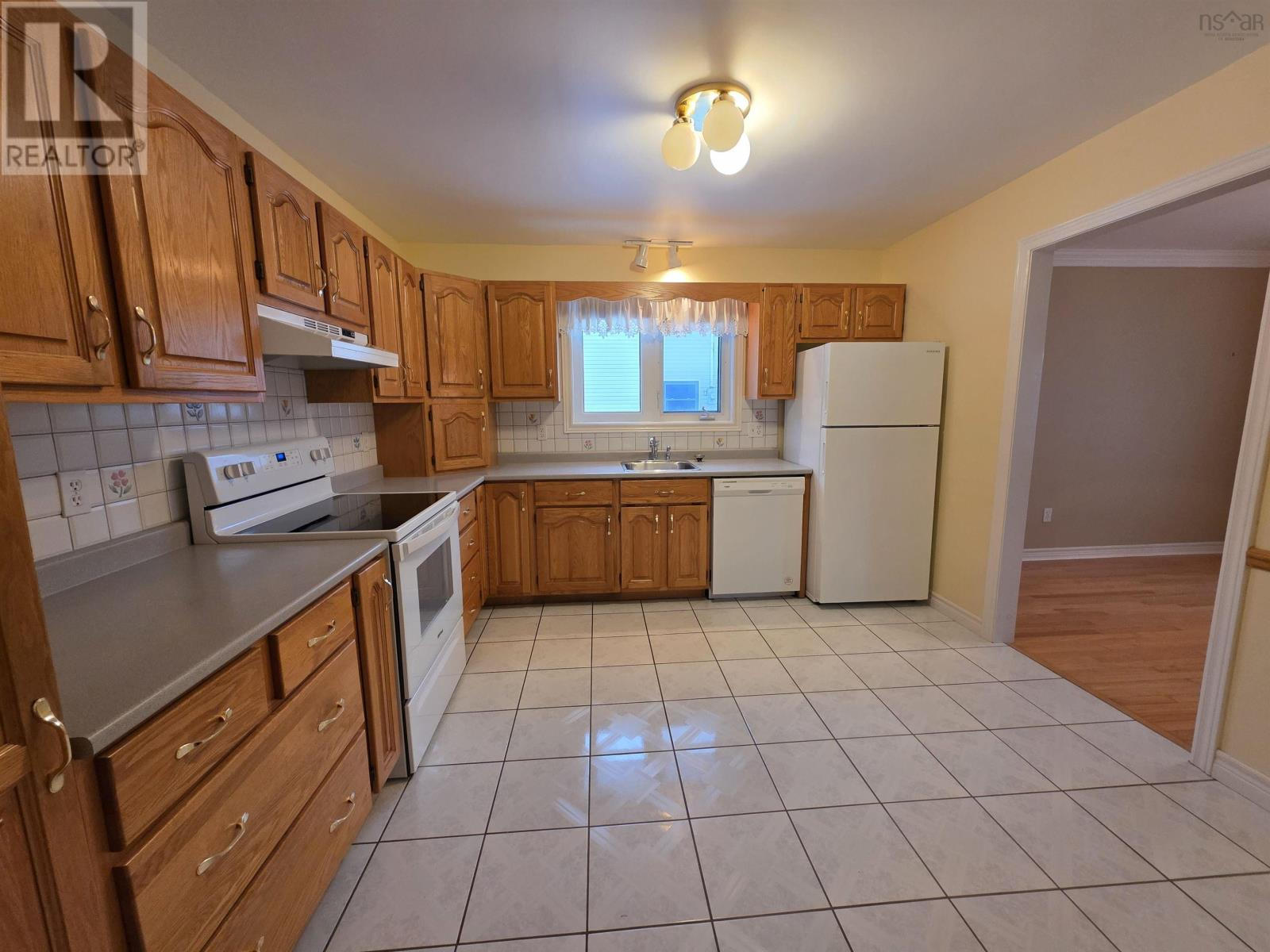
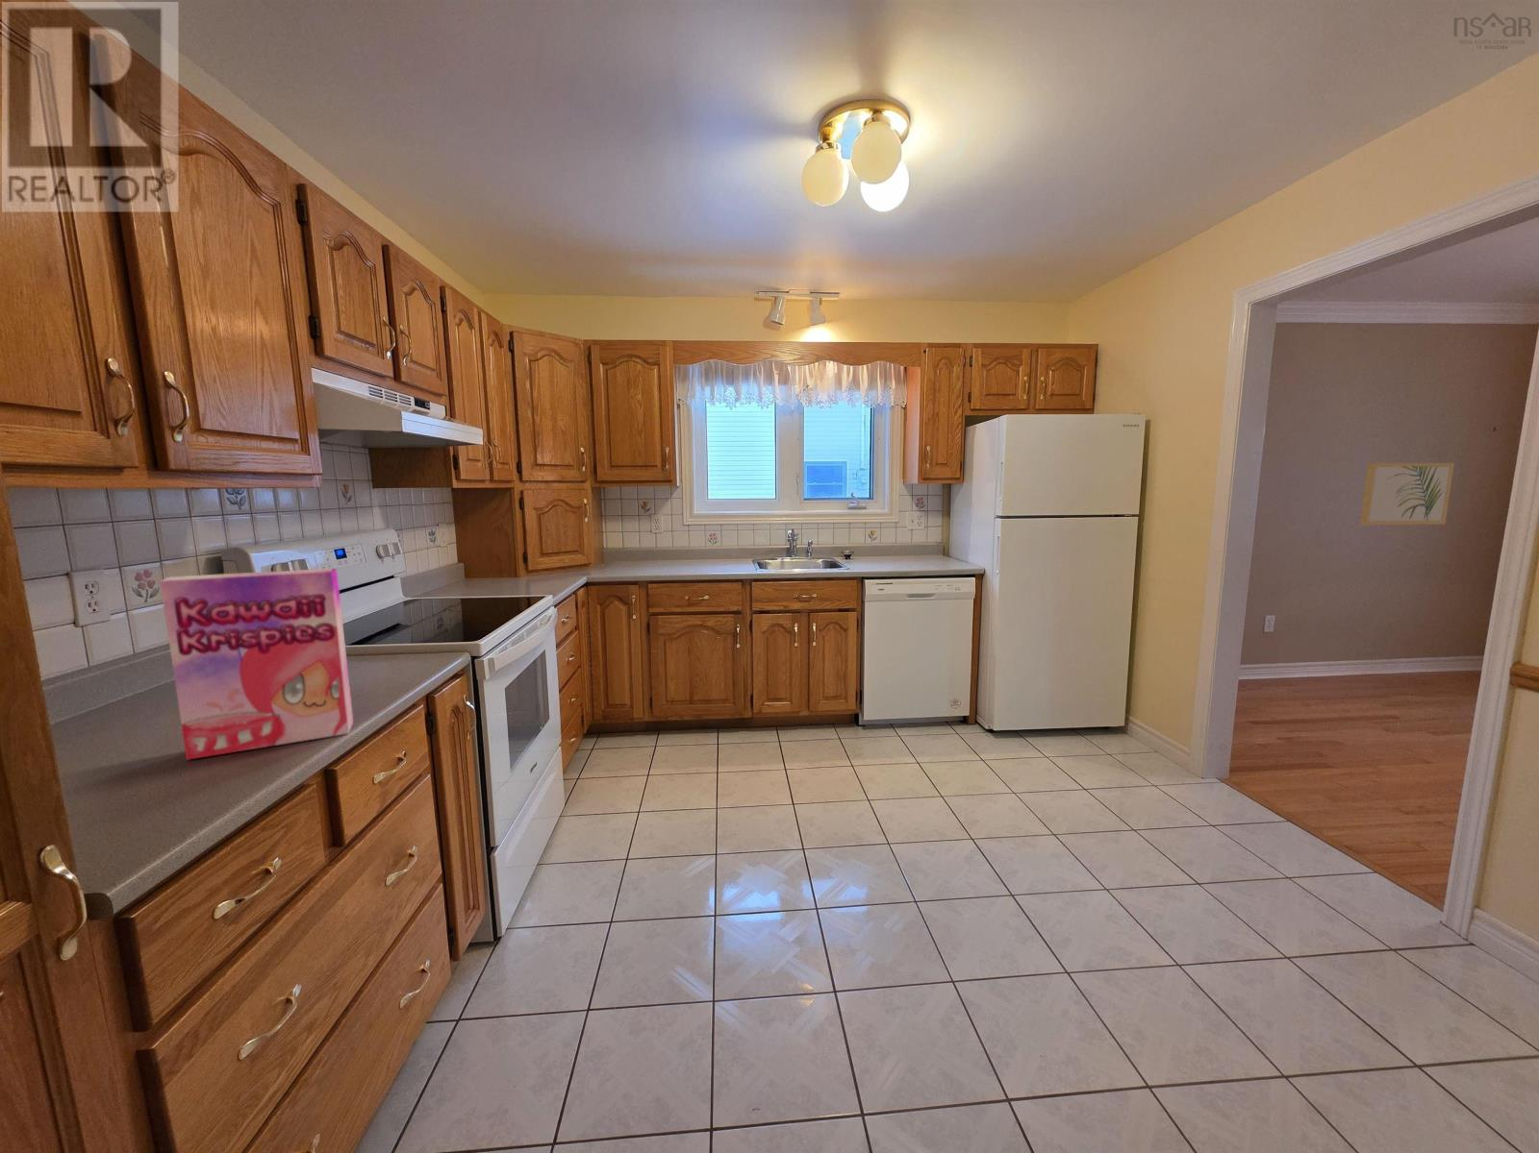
+ cereal box [159,568,354,761]
+ wall art [1360,463,1455,526]
